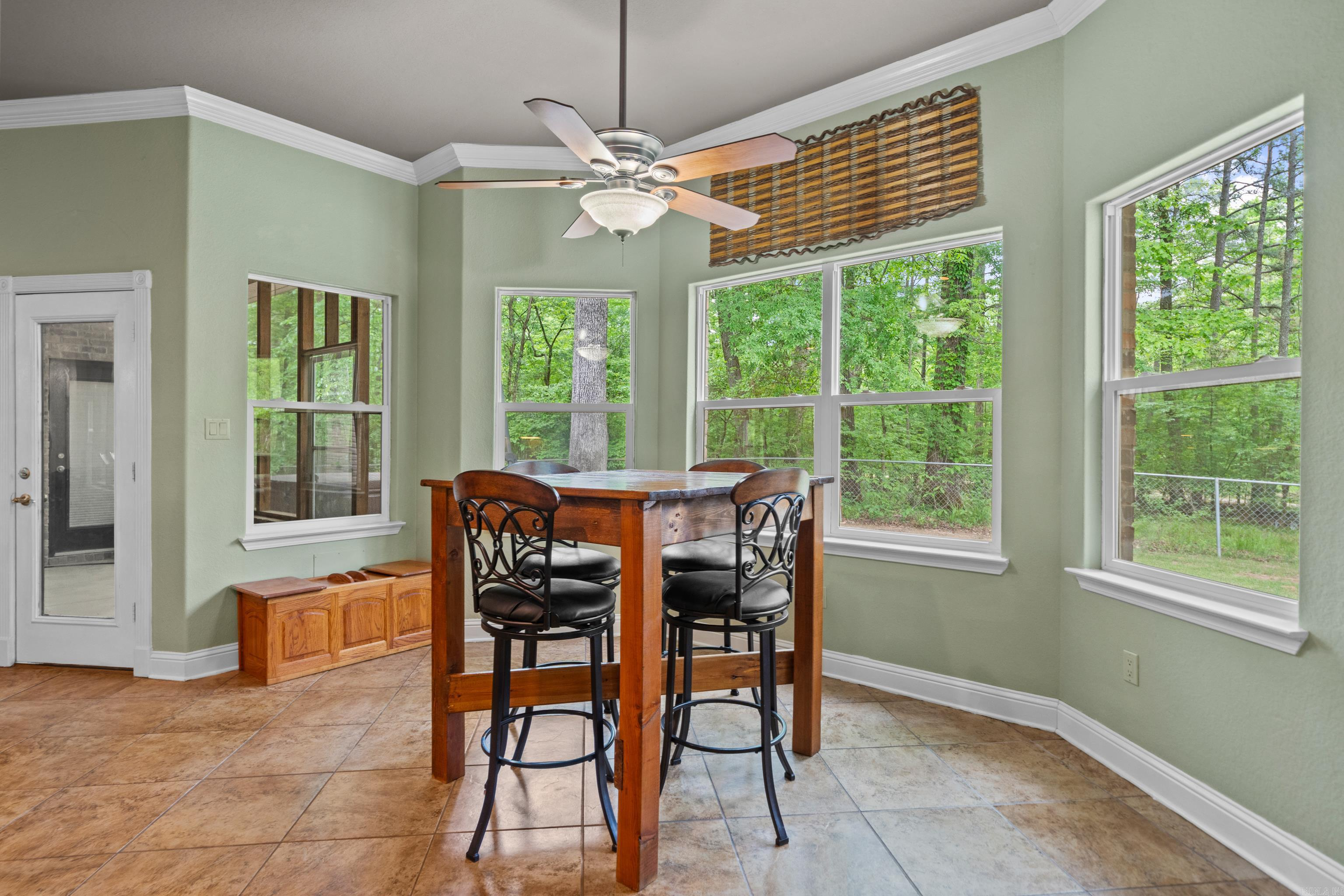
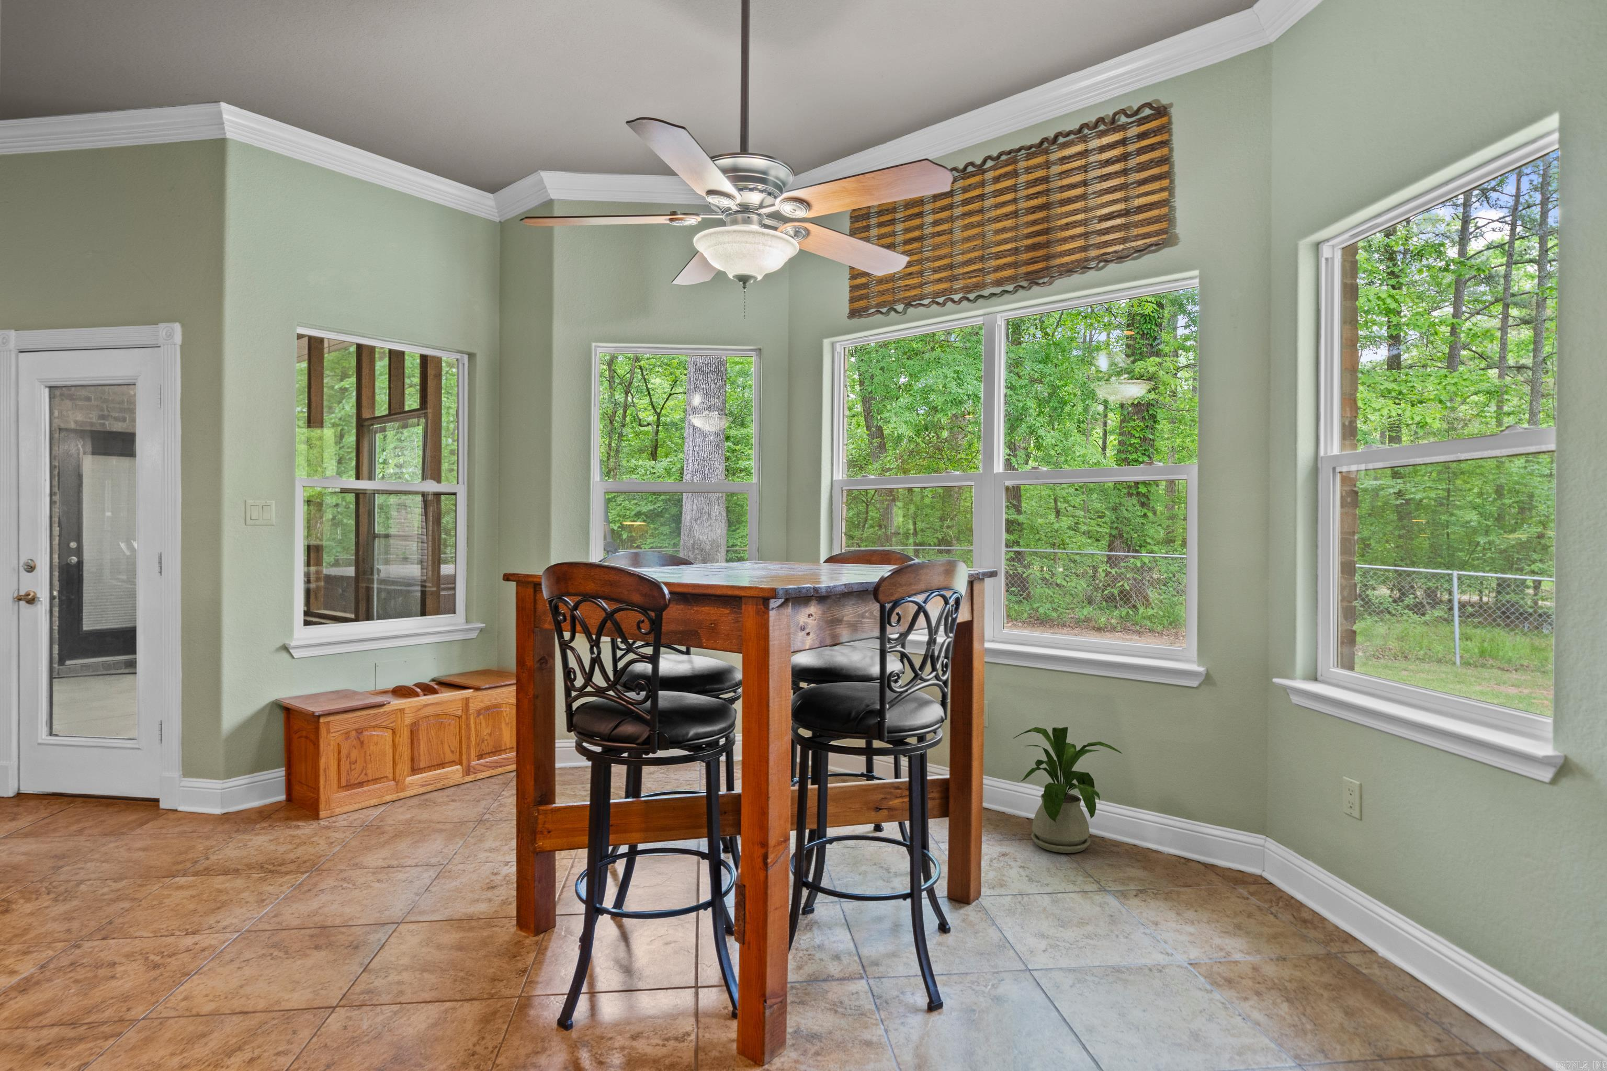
+ house plant [1013,727,1123,853]
